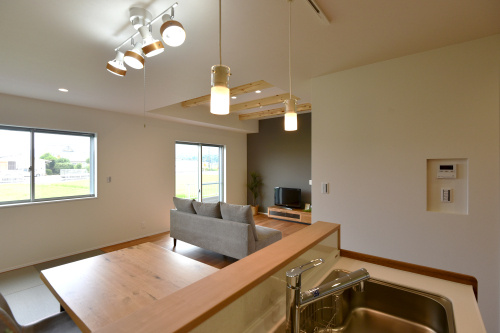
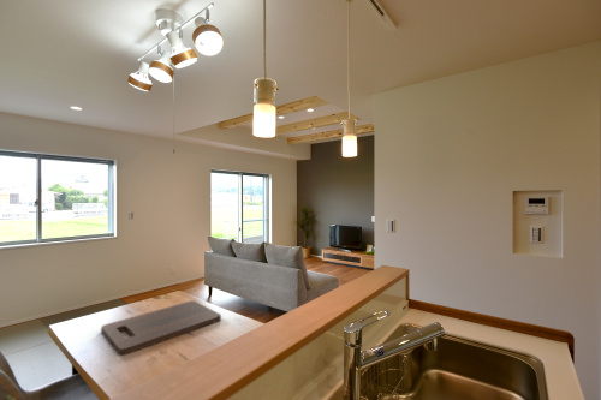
+ cutting board [100,299,222,357]
